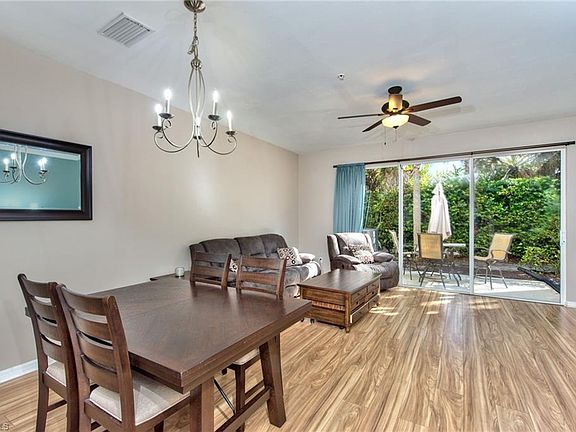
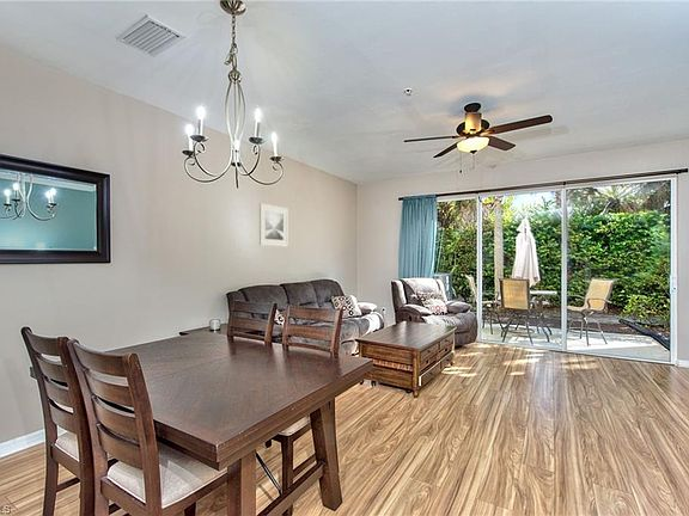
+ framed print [258,202,288,247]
